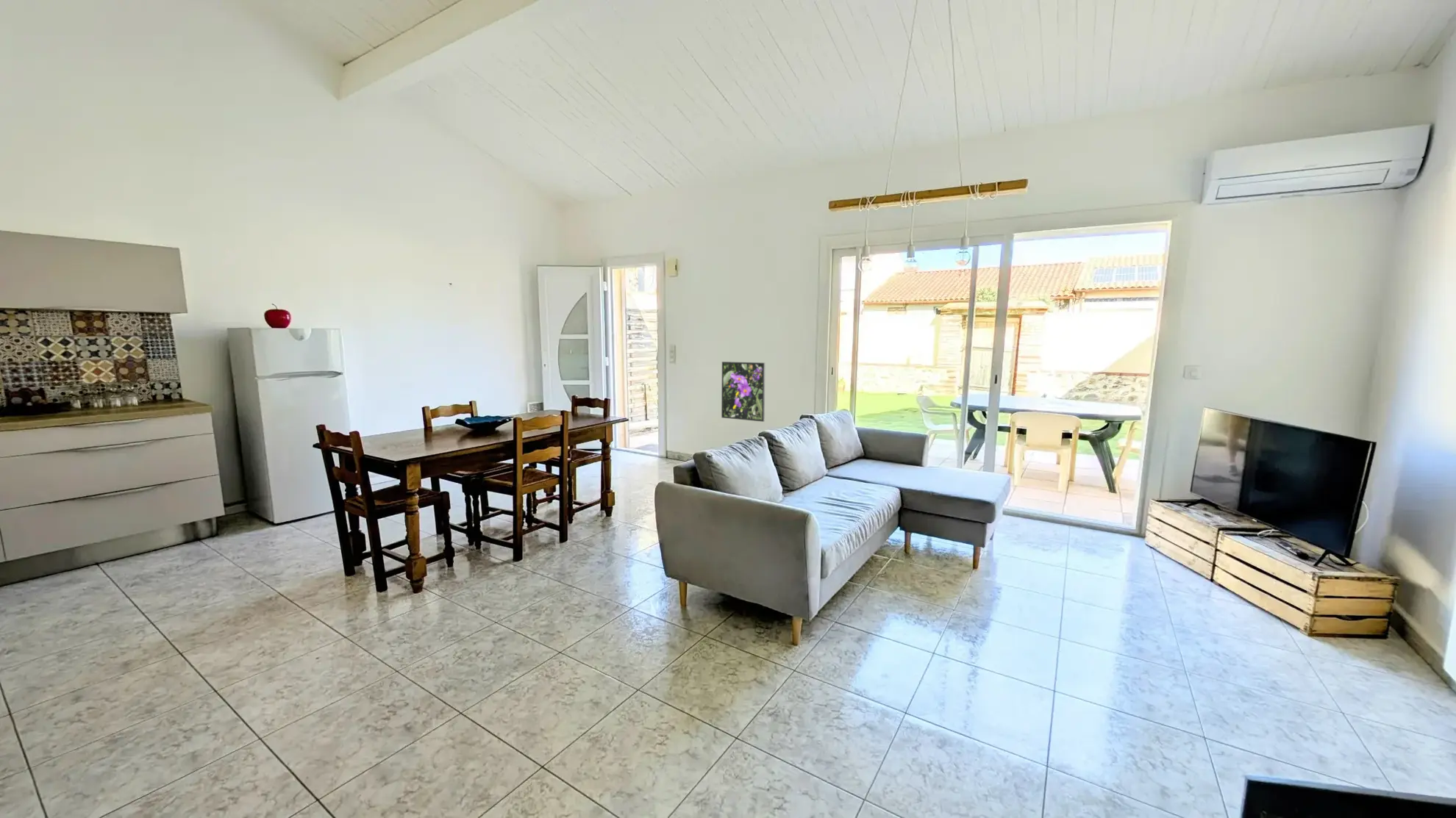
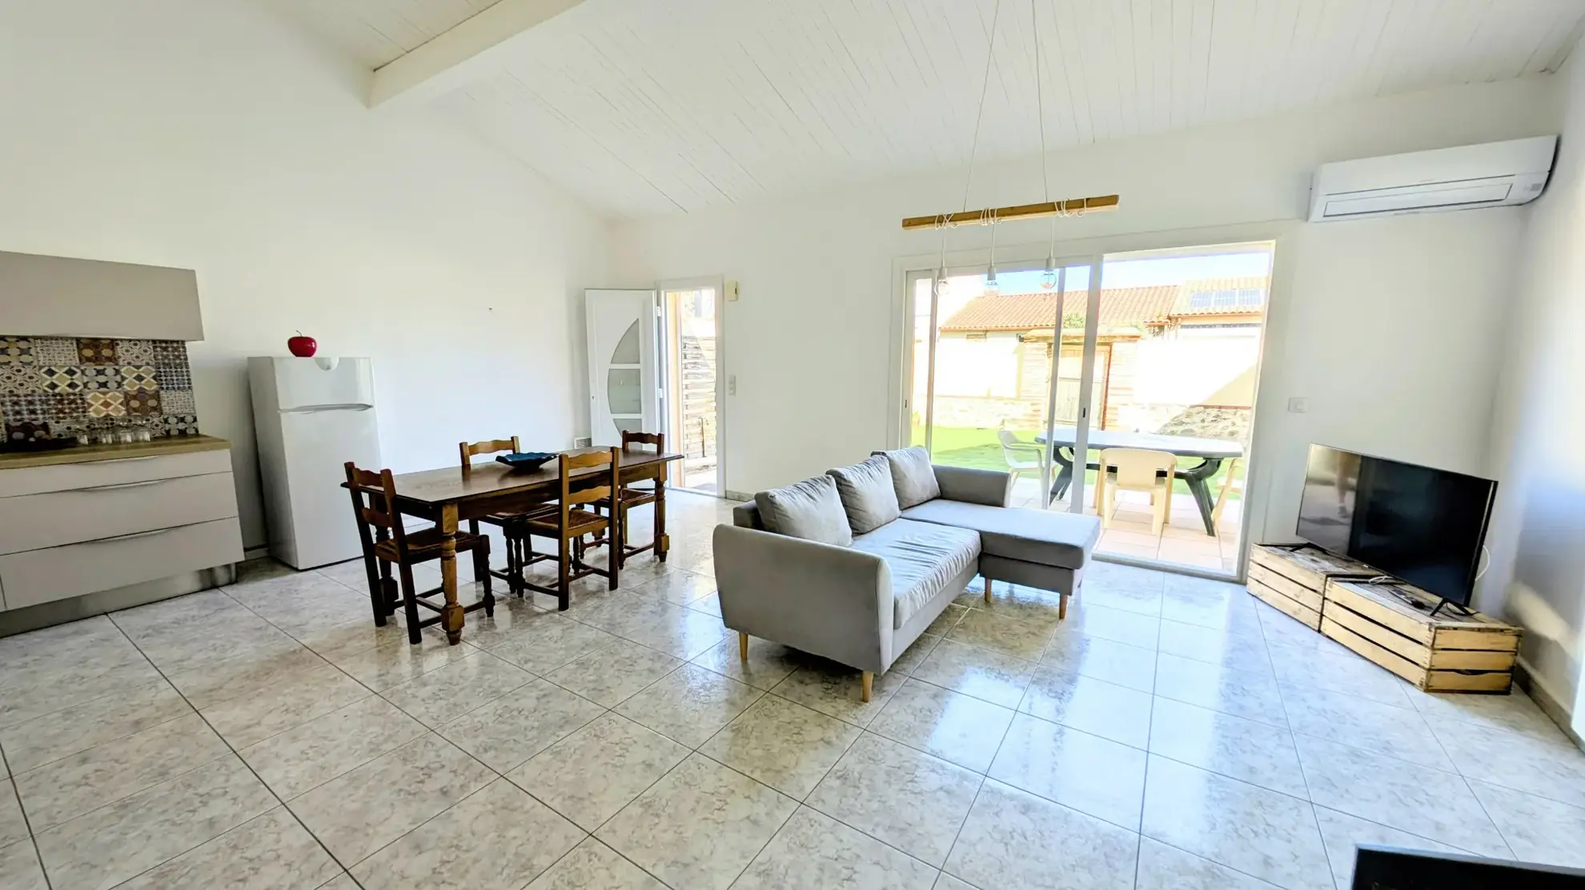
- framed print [721,361,766,423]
